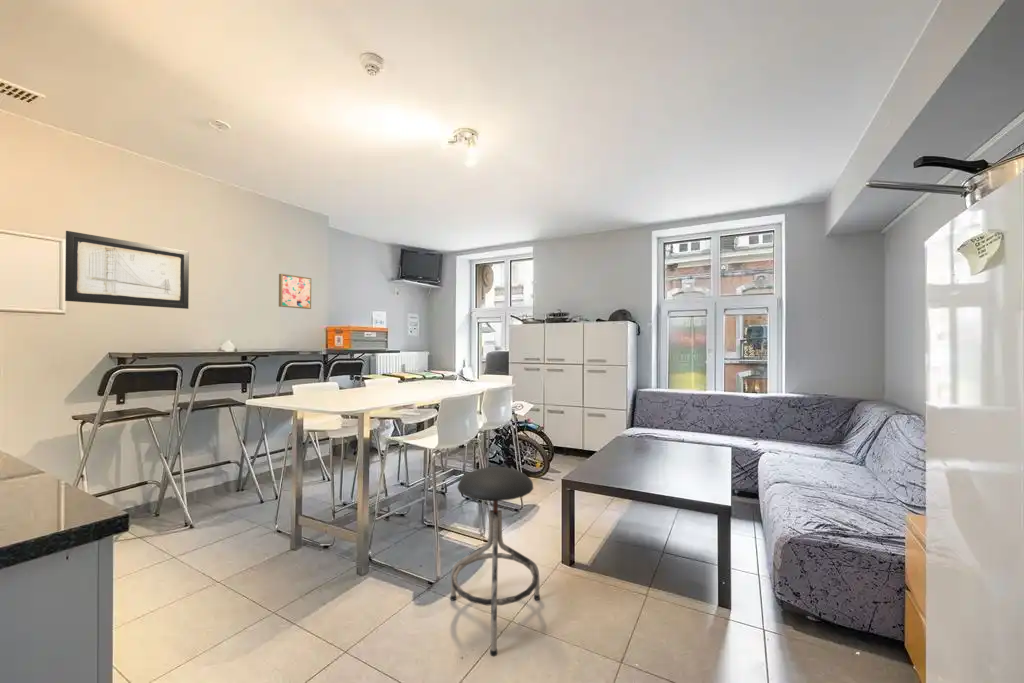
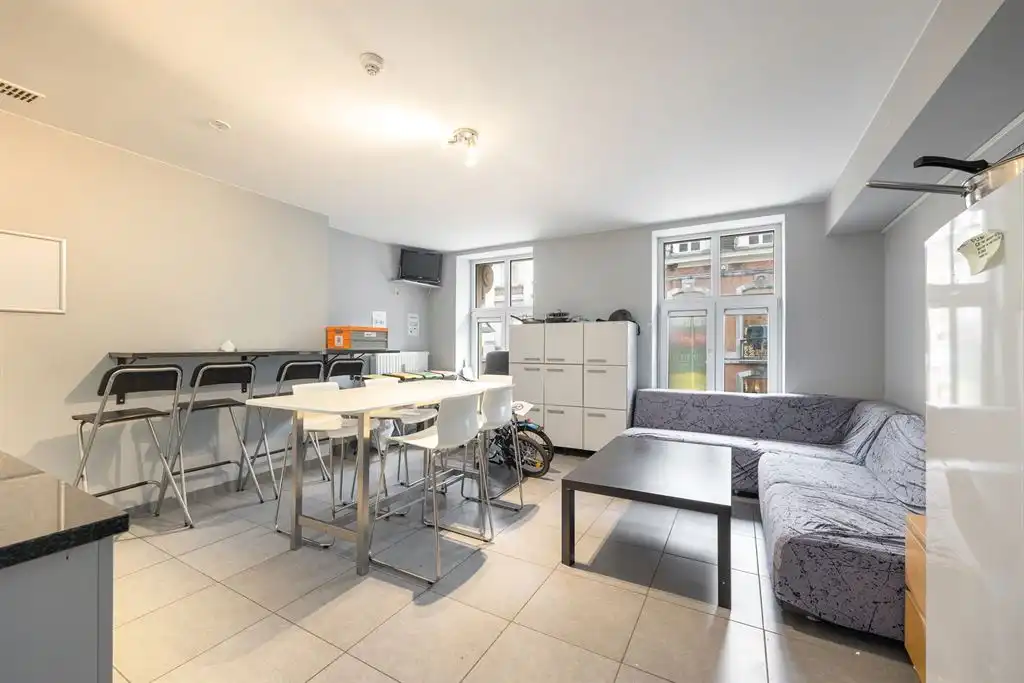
- wall art [64,230,190,310]
- wall art [278,273,312,310]
- stool [449,466,541,657]
